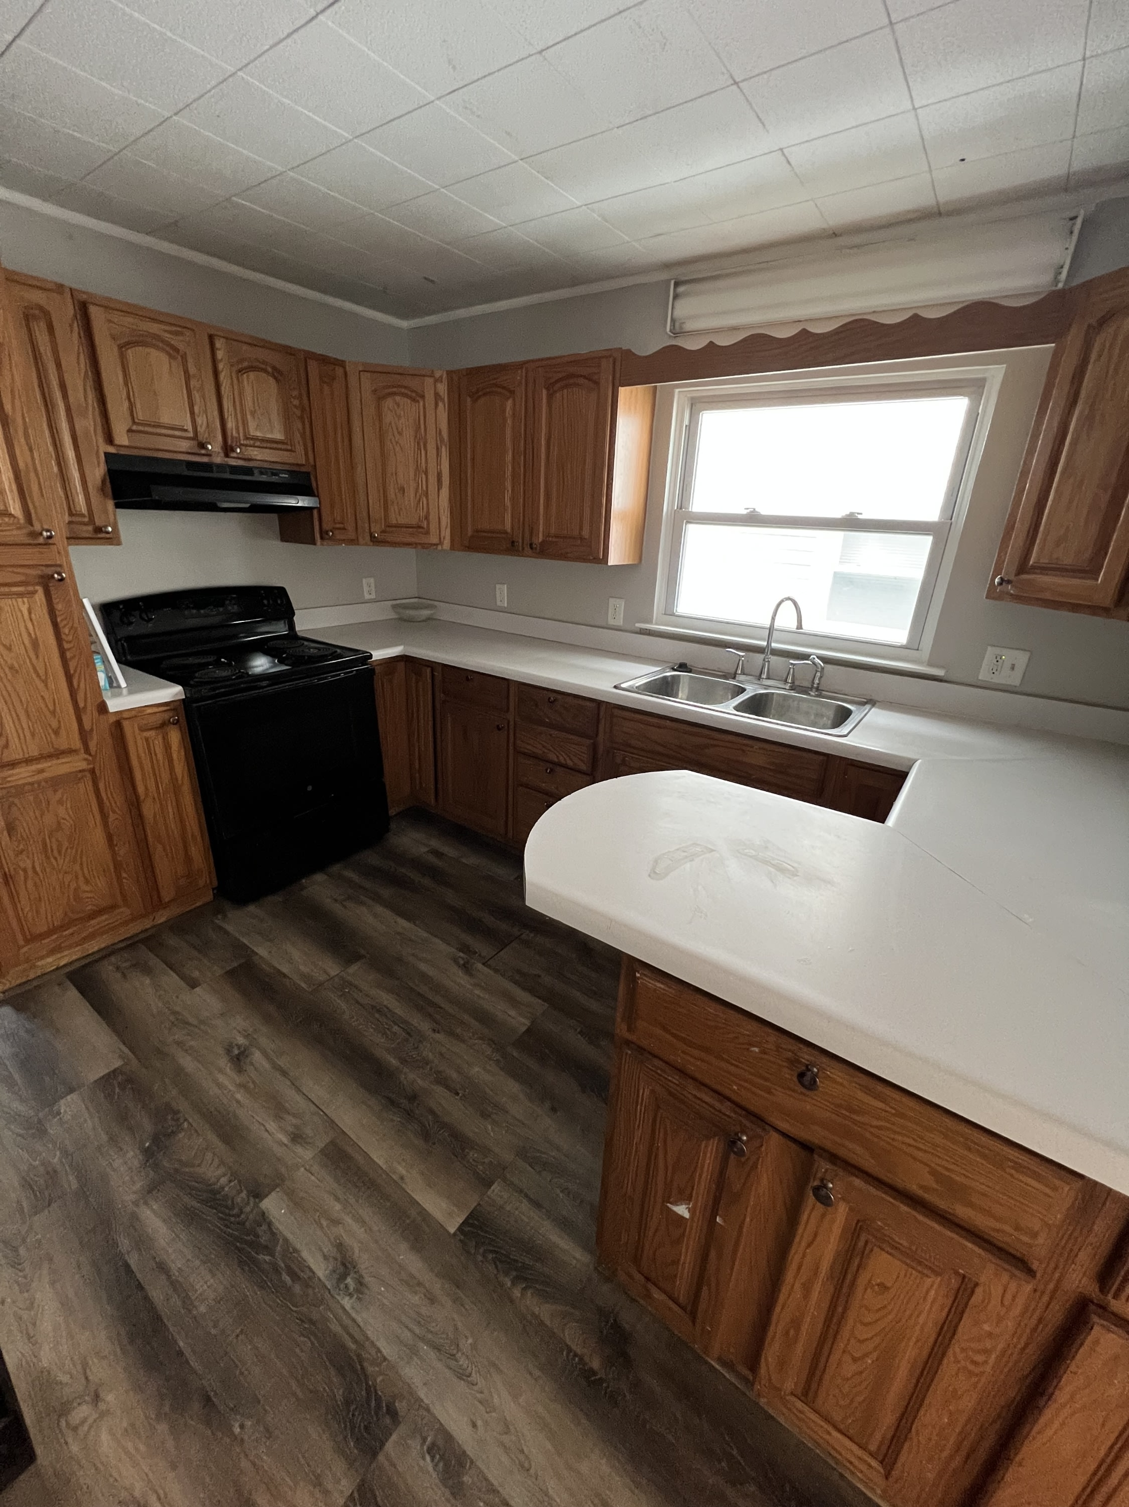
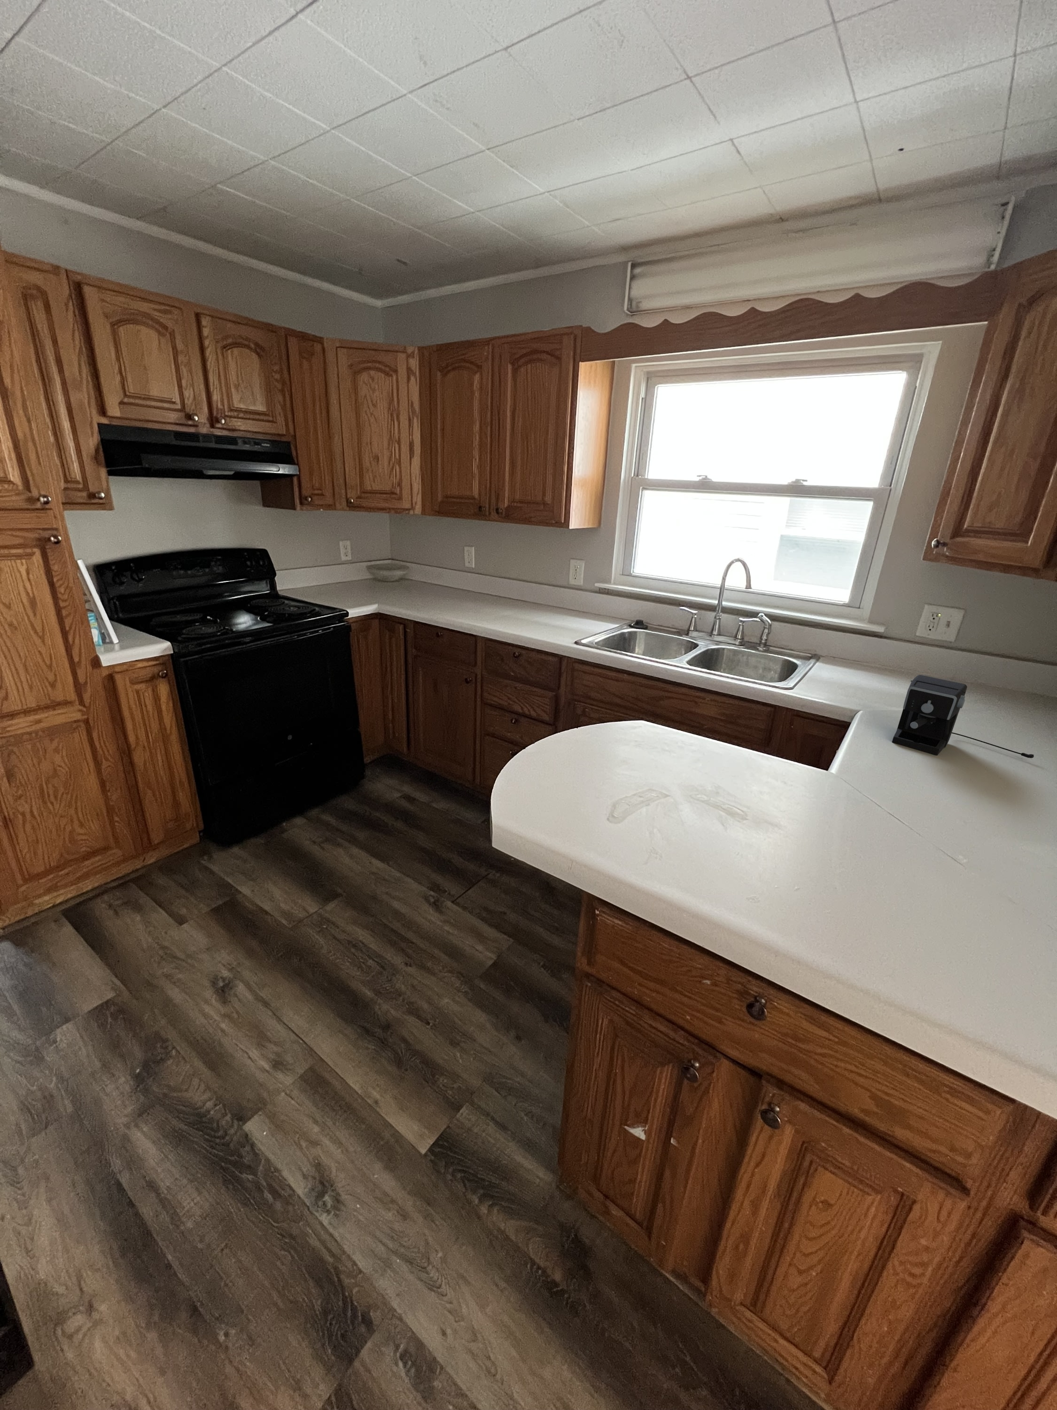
+ coffee maker [892,674,1035,758]
